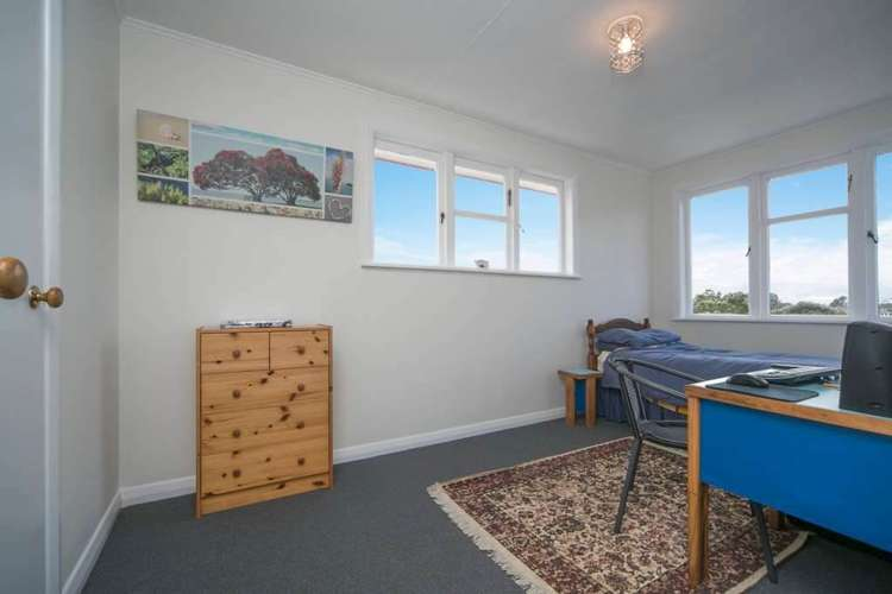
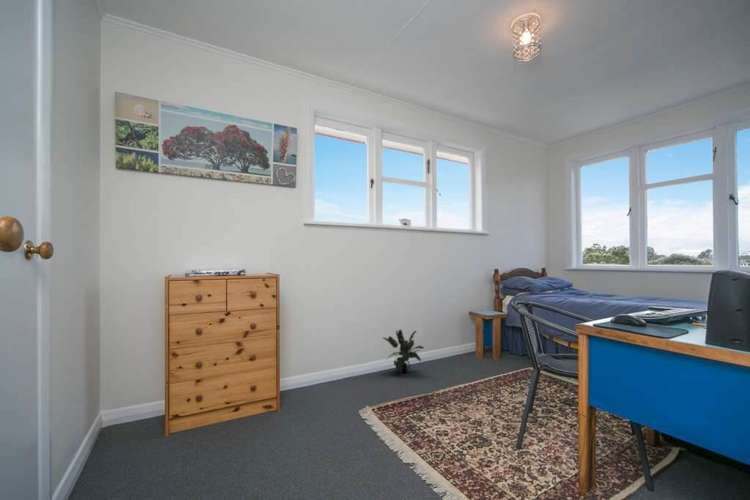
+ potted plant [382,329,425,375]
